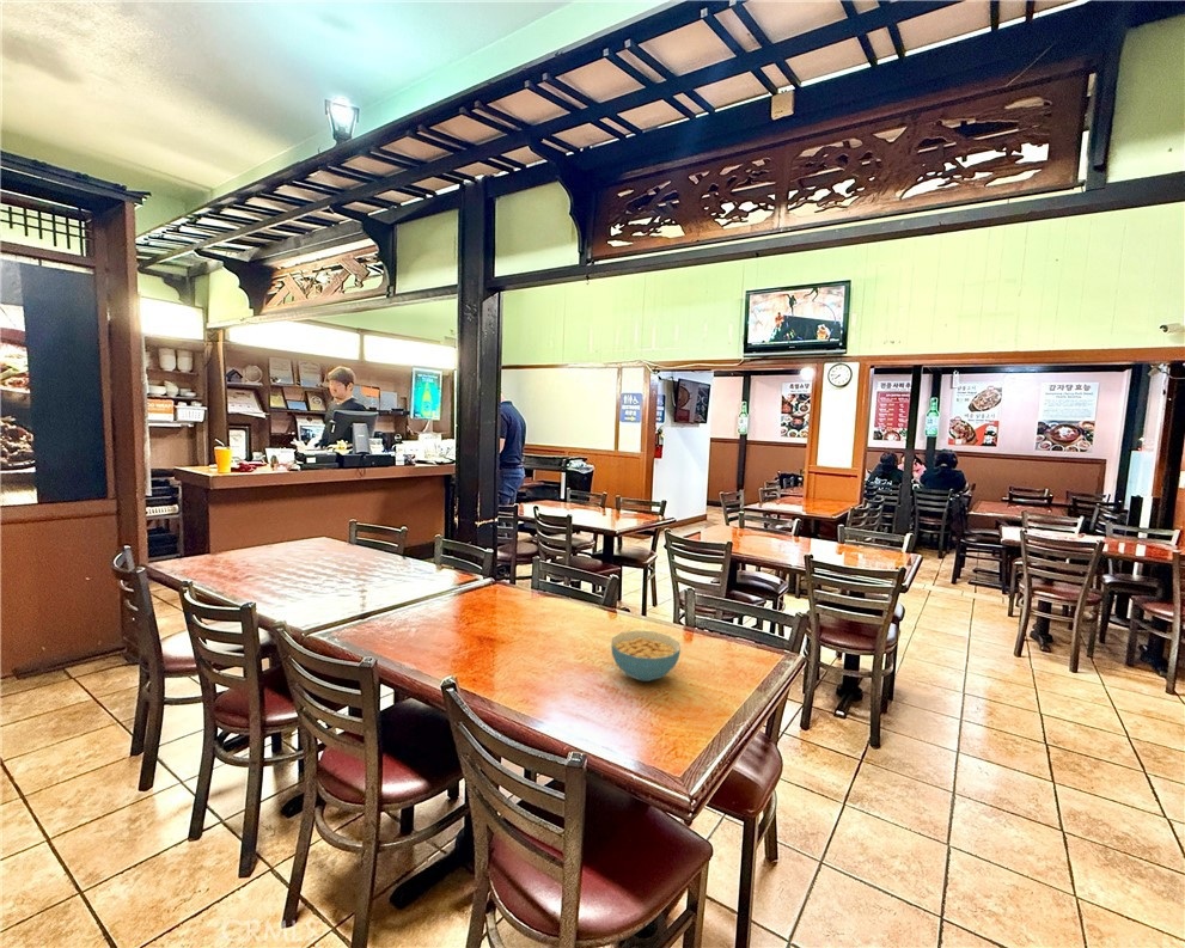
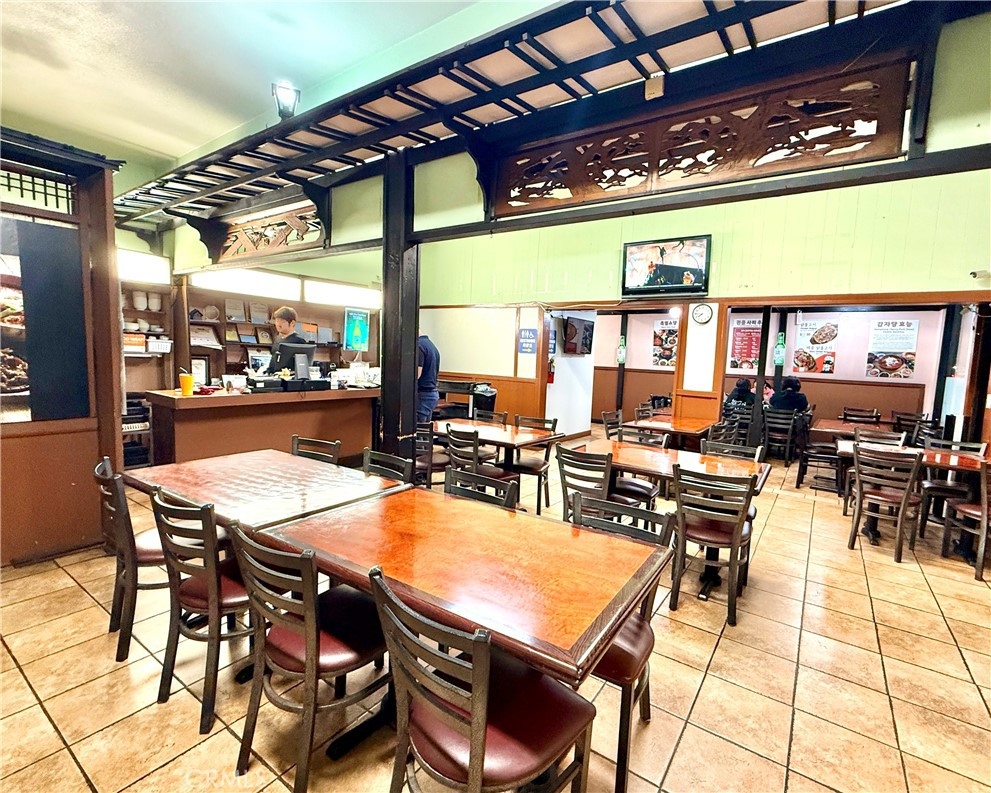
- cereal bowl [610,630,682,683]
